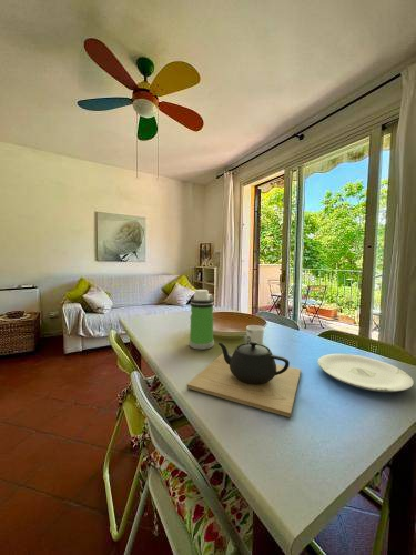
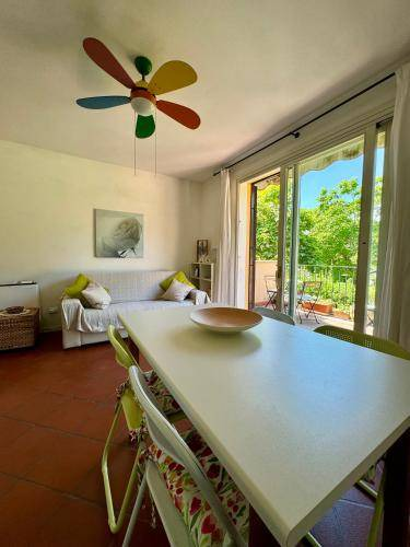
- water bottle [187,289,215,351]
- teapot [186,341,302,418]
- cup [245,324,265,345]
- plate [317,353,415,393]
